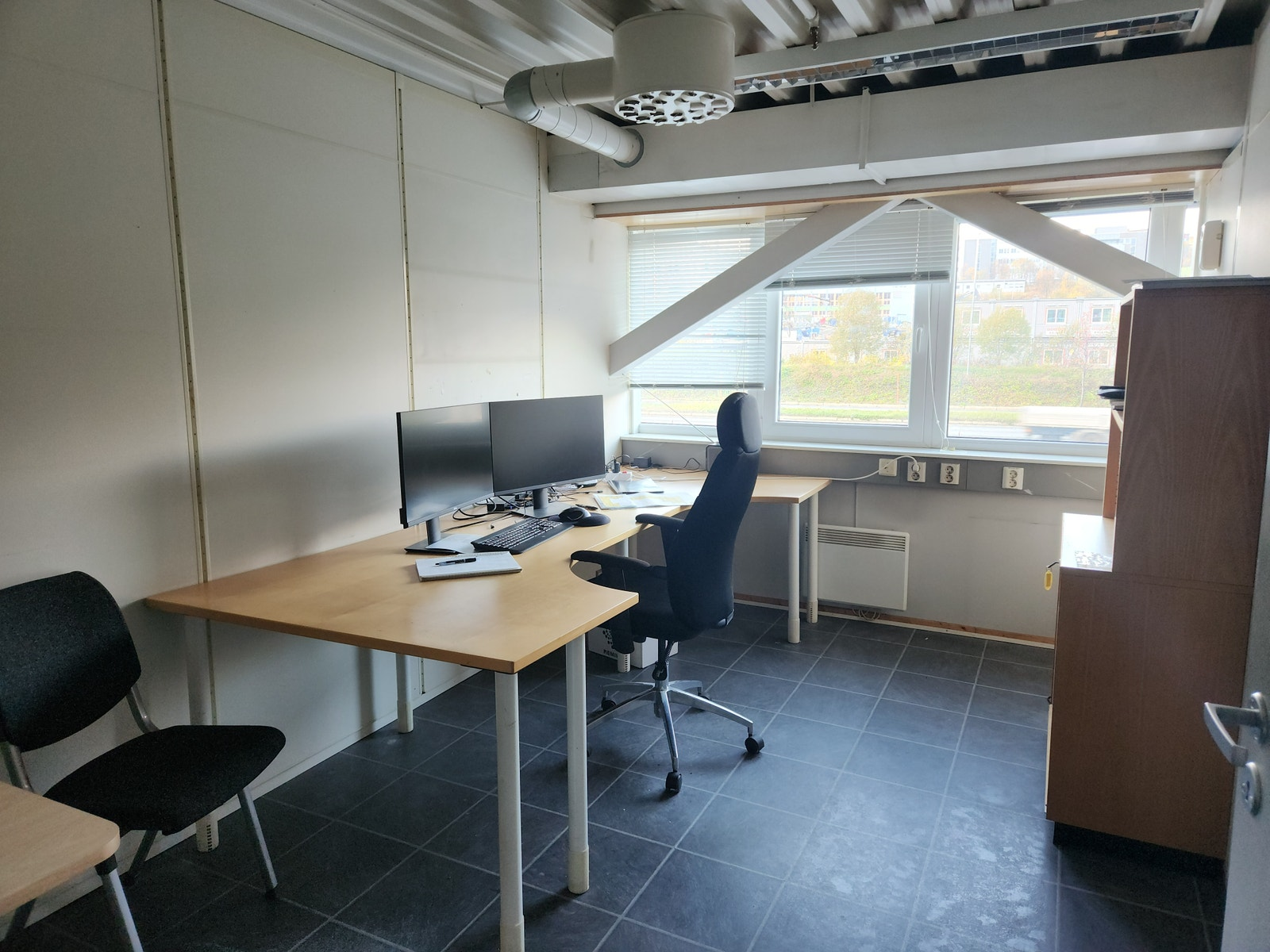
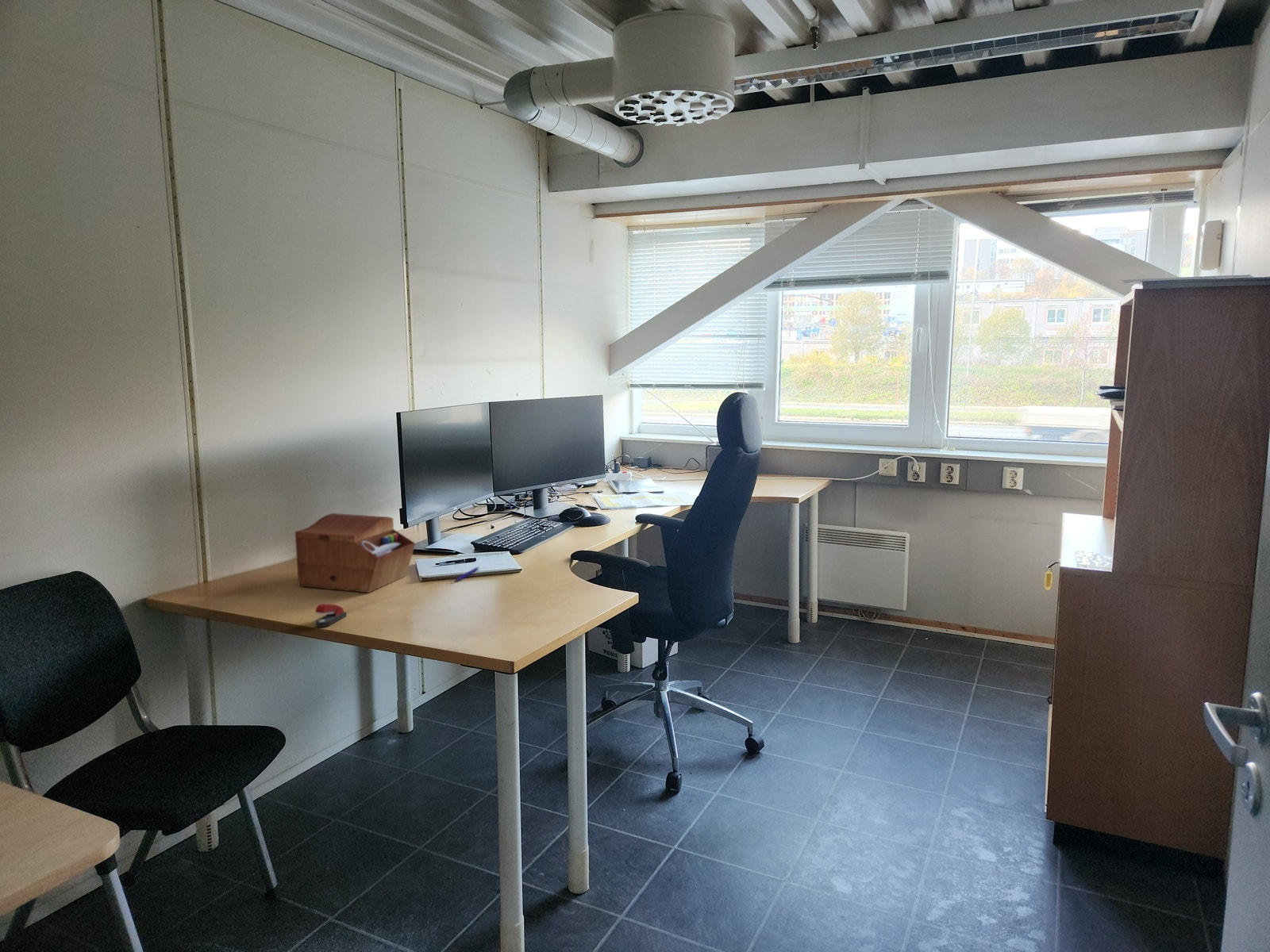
+ pen [455,566,480,582]
+ stapler [314,603,348,628]
+ sewing box [294,512,416,593]
